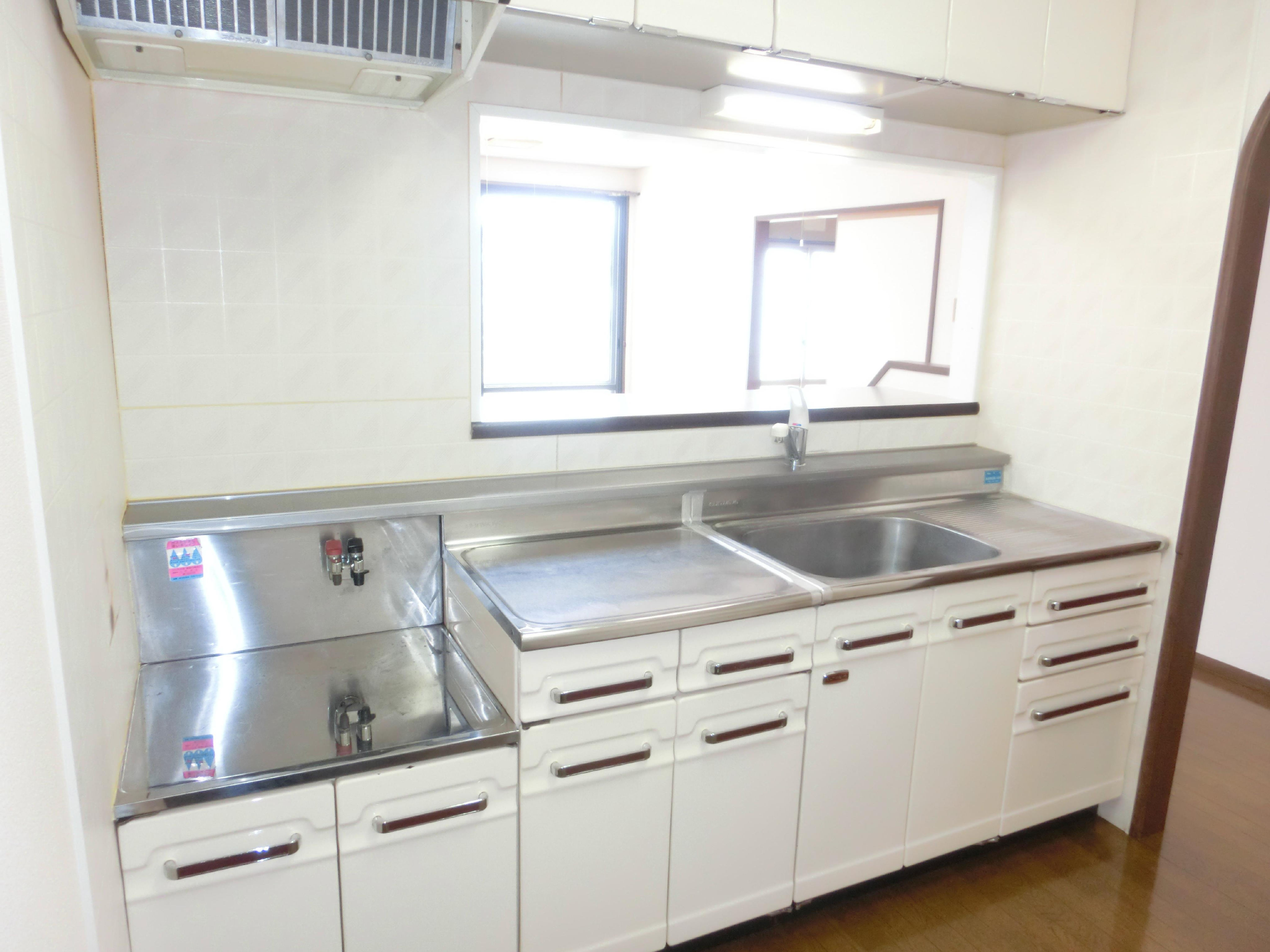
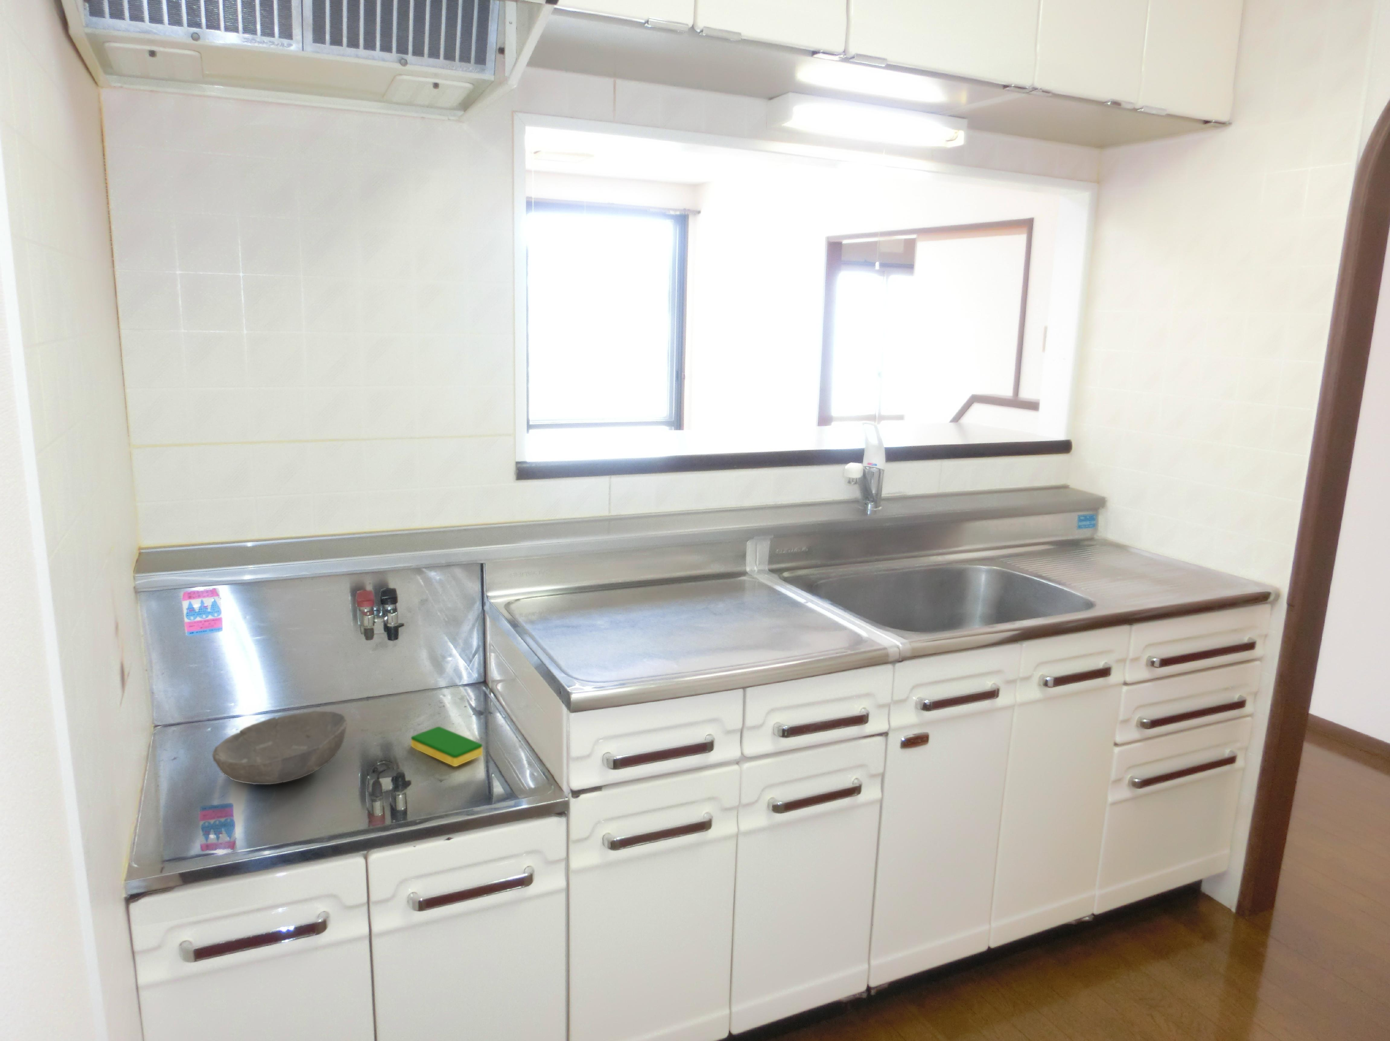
+ dish sponge [410,726,483,767]
+ bowl [211,711,348,785]
